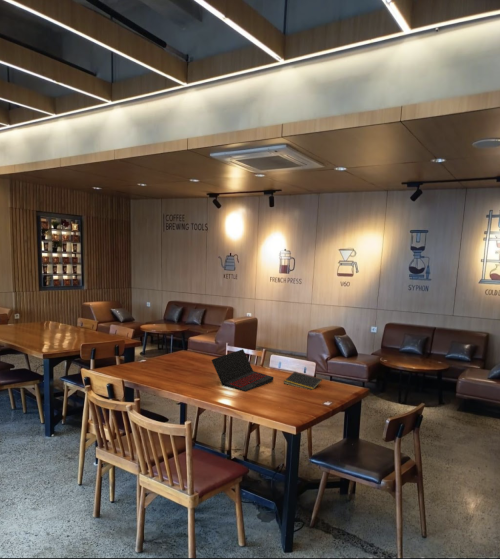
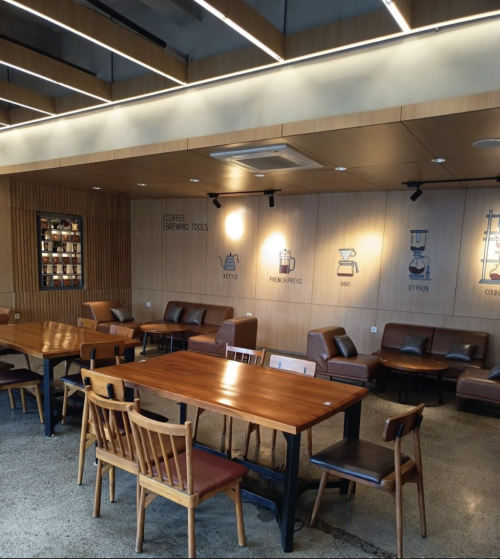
- laptop [211,348,274,392]
- notepad [282,371,323,391]
